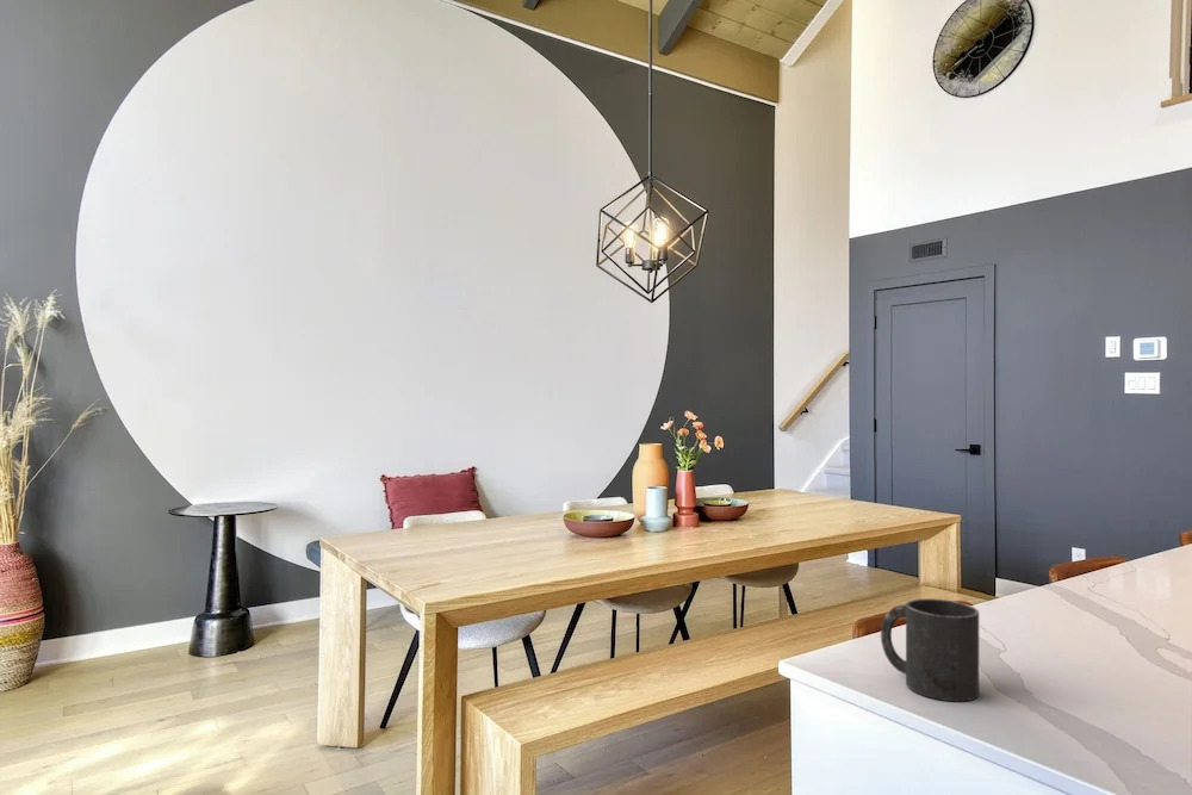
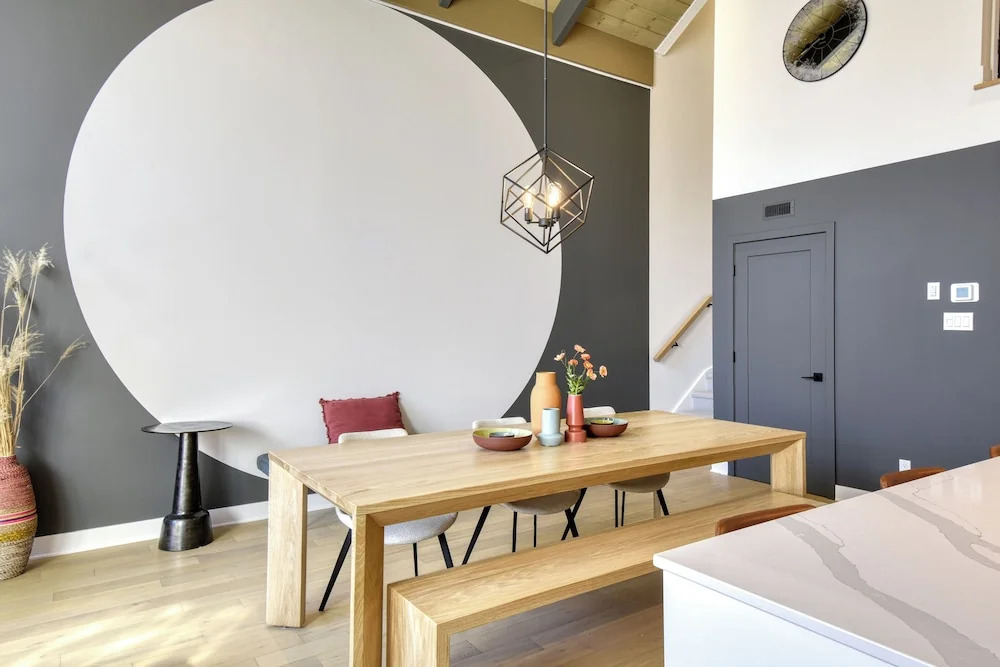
- mug [880,597,980,702]
